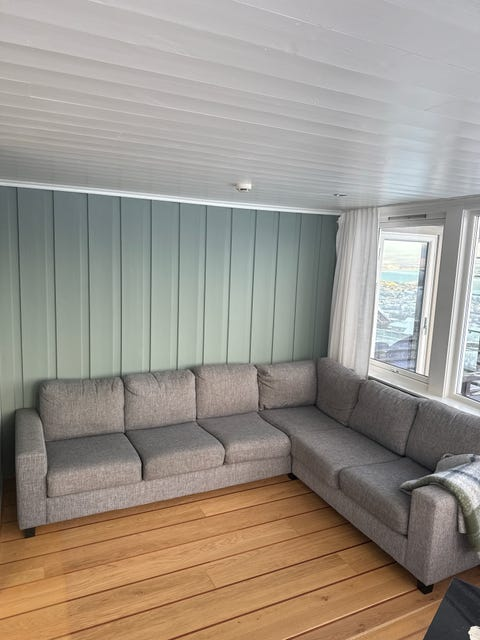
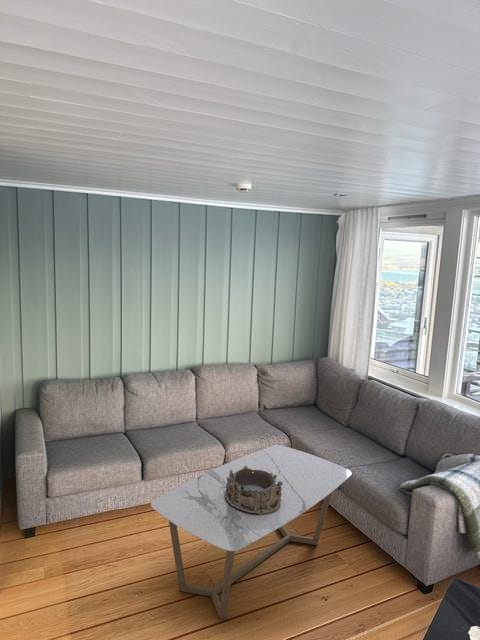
+ coffee table [150,444,353,621]
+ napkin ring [224,465,283,515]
